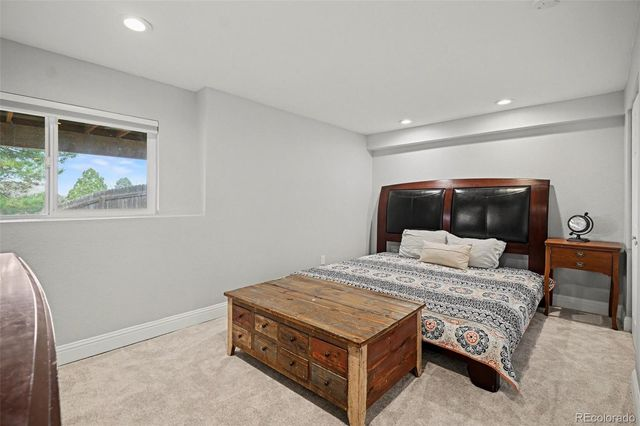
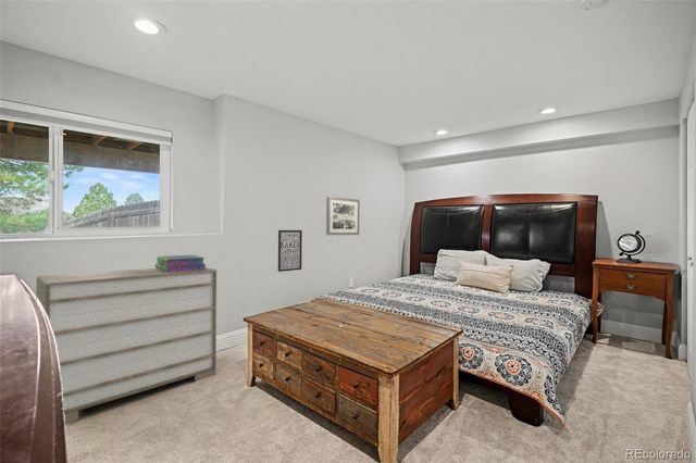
+ wall art [277,229,303,273]
+ dresser [36,266,217,424]
+ stack of books [154,254,208,273]
+ wall art [325,196,361,236]
